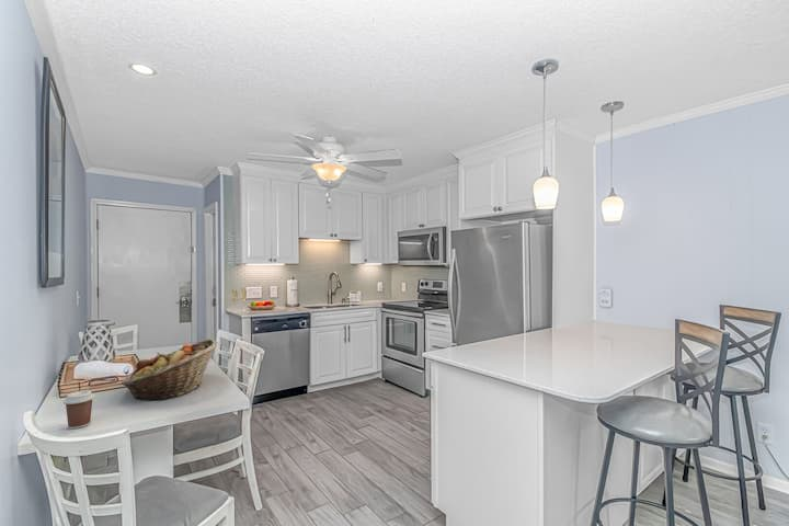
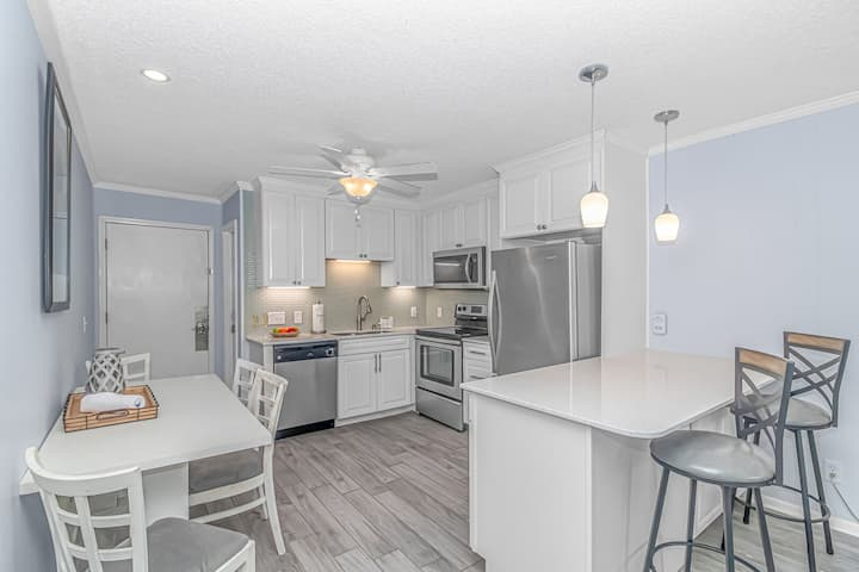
- coffee cup [62,389,95,430]
- fruit basket [121,339,219,402]
